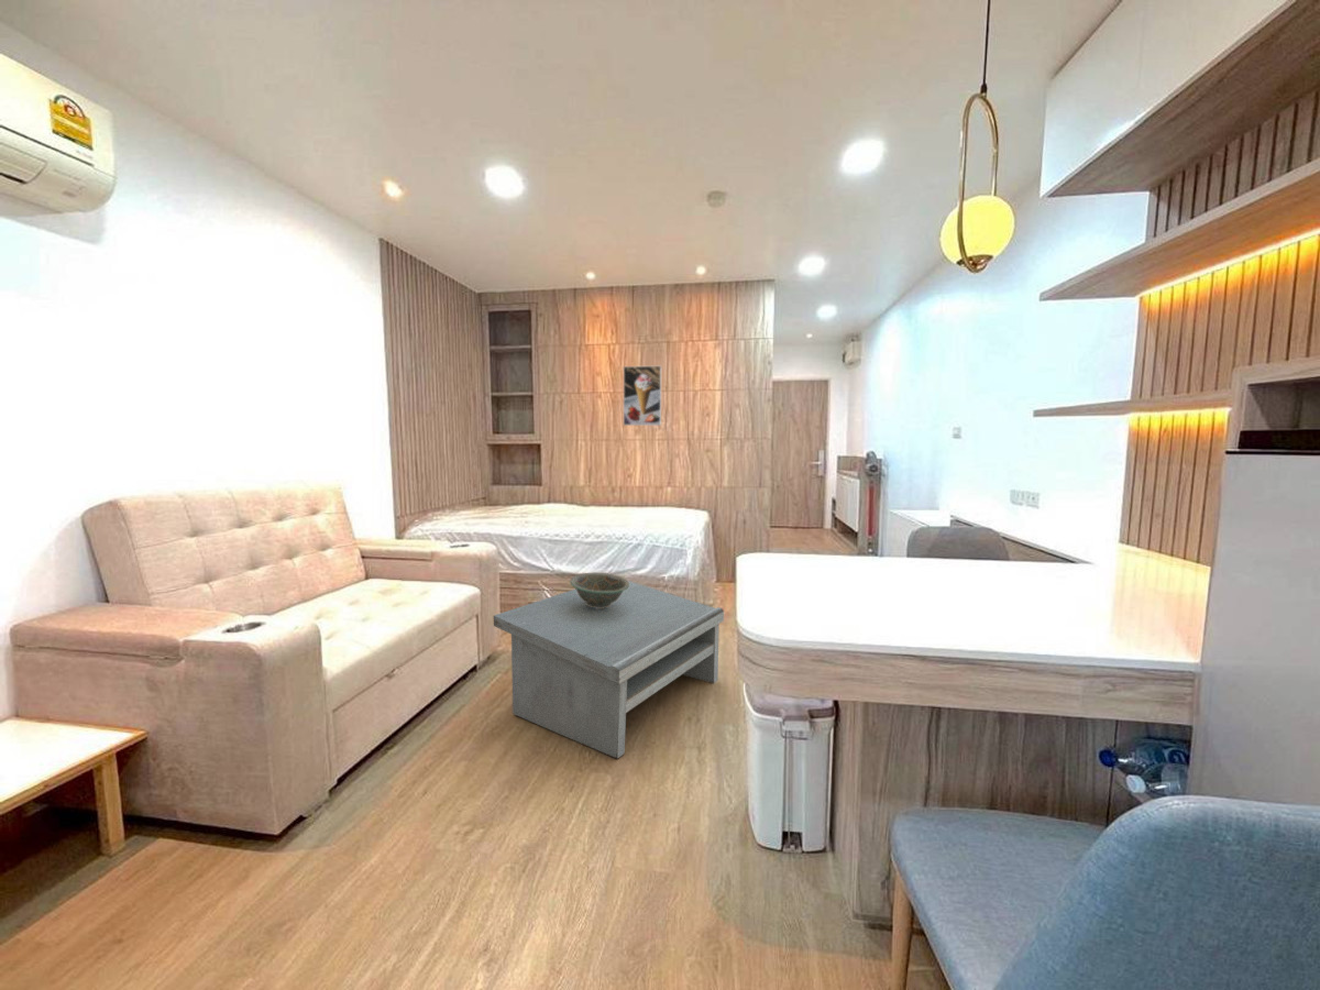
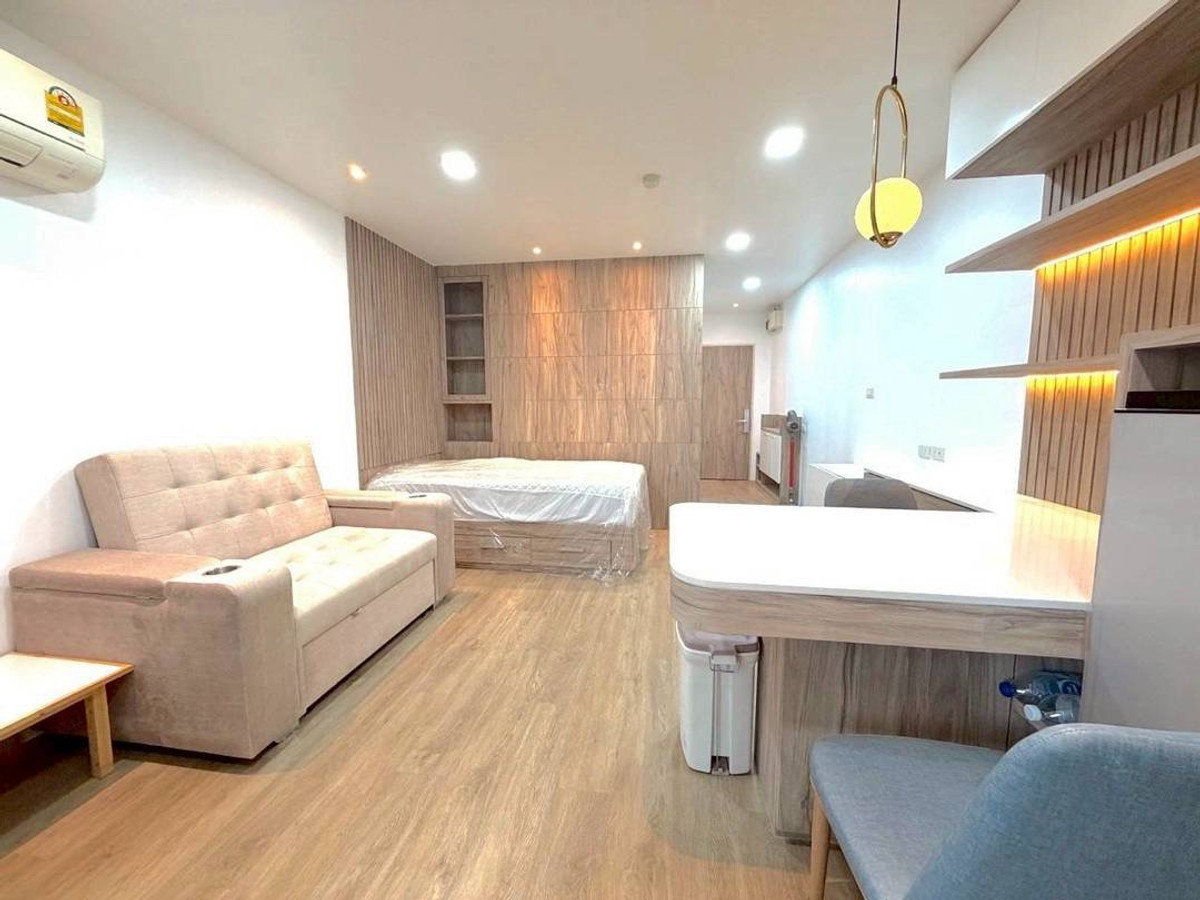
- coffee table [493,580,725,760]
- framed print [623,365,662,427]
- decorative bowl [569,572,629,608]
